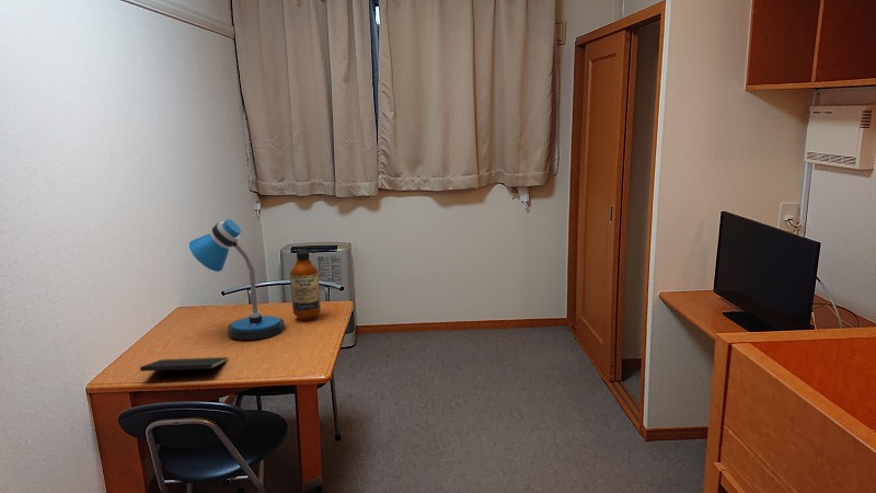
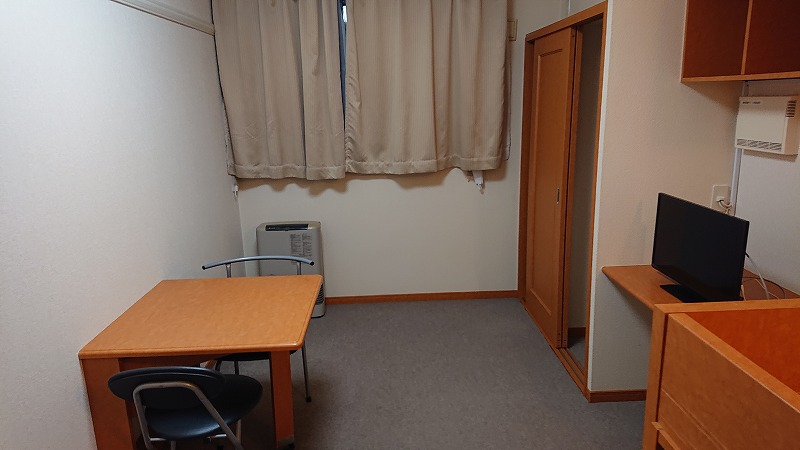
- notepad [139,356,229,379]
- bottle [289,250,322,321]
- desk lamp [188,218,286,341]
